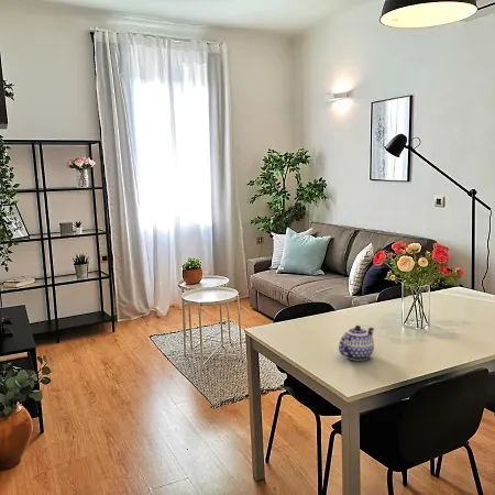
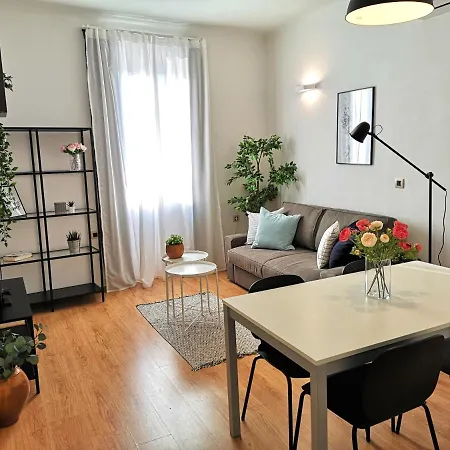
- teapot [338,324,375,362]
